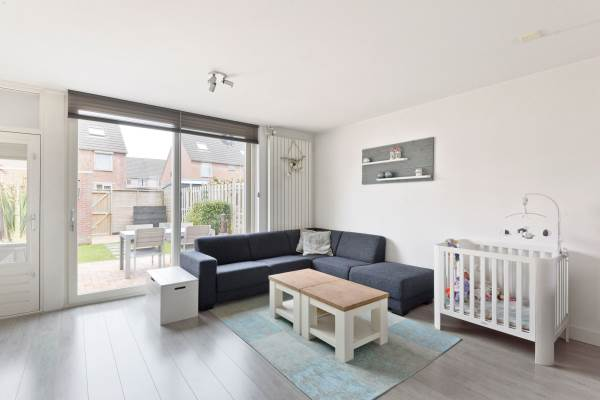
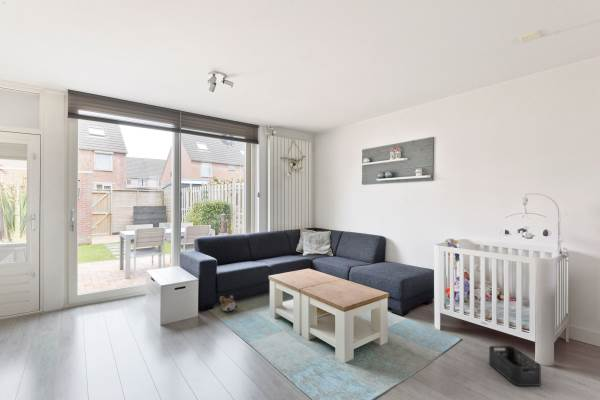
+ storage bin [488,344,542,387]
+ plush toy [219,293,239,312]
